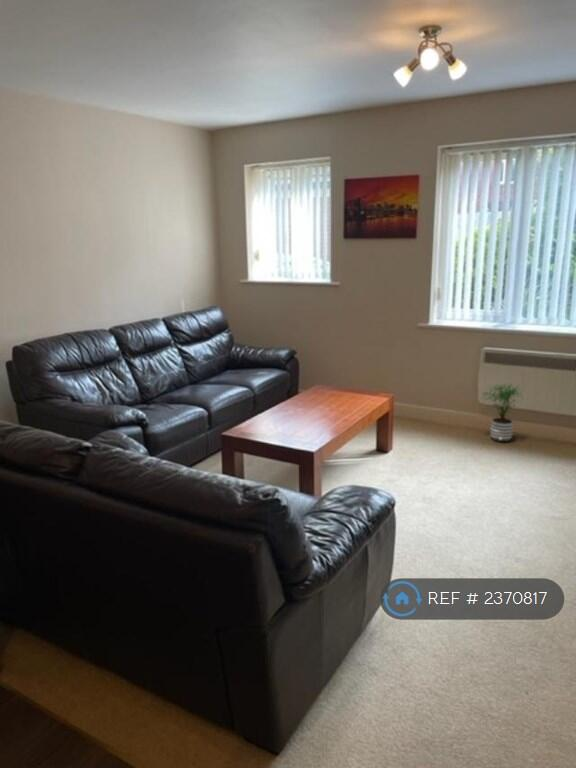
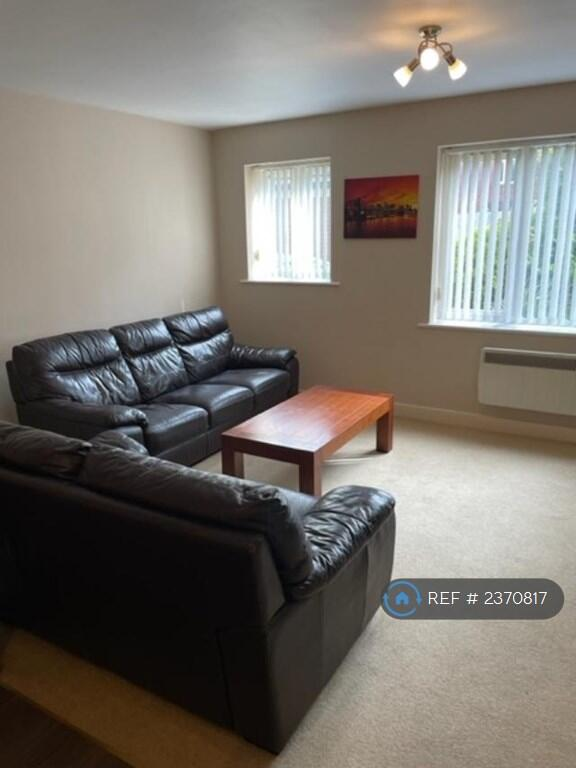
- potted plant [480,381,527,443]
